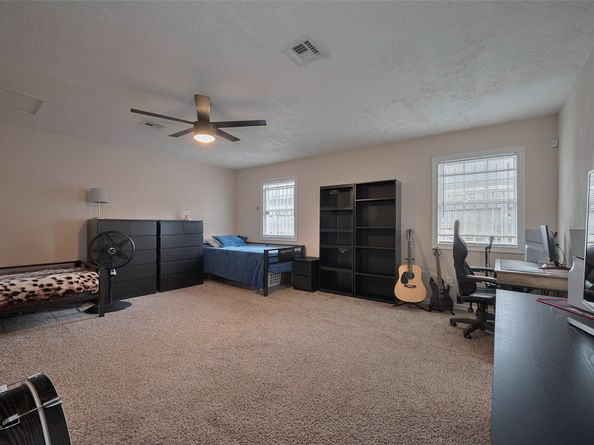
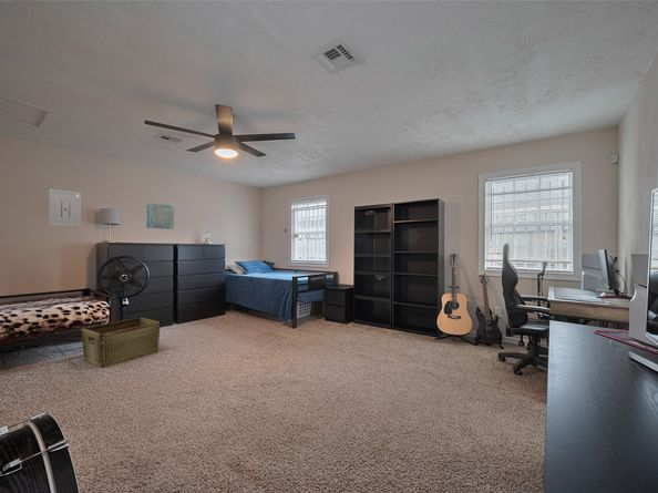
+ wall art [146,202,175,230]
+ wall art [48,188,82,228]
+ hamper [80,317,162,369]
